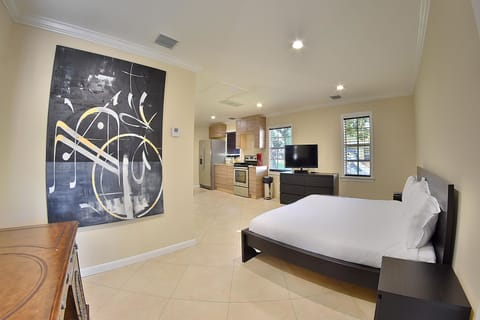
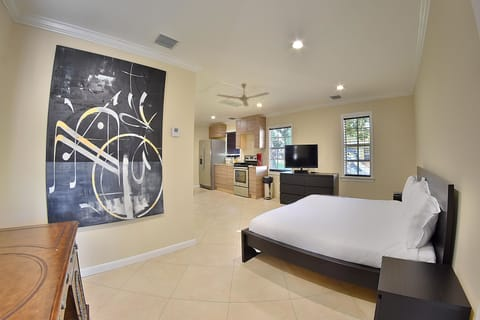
+ ceiling fan [215,83,270,107]
